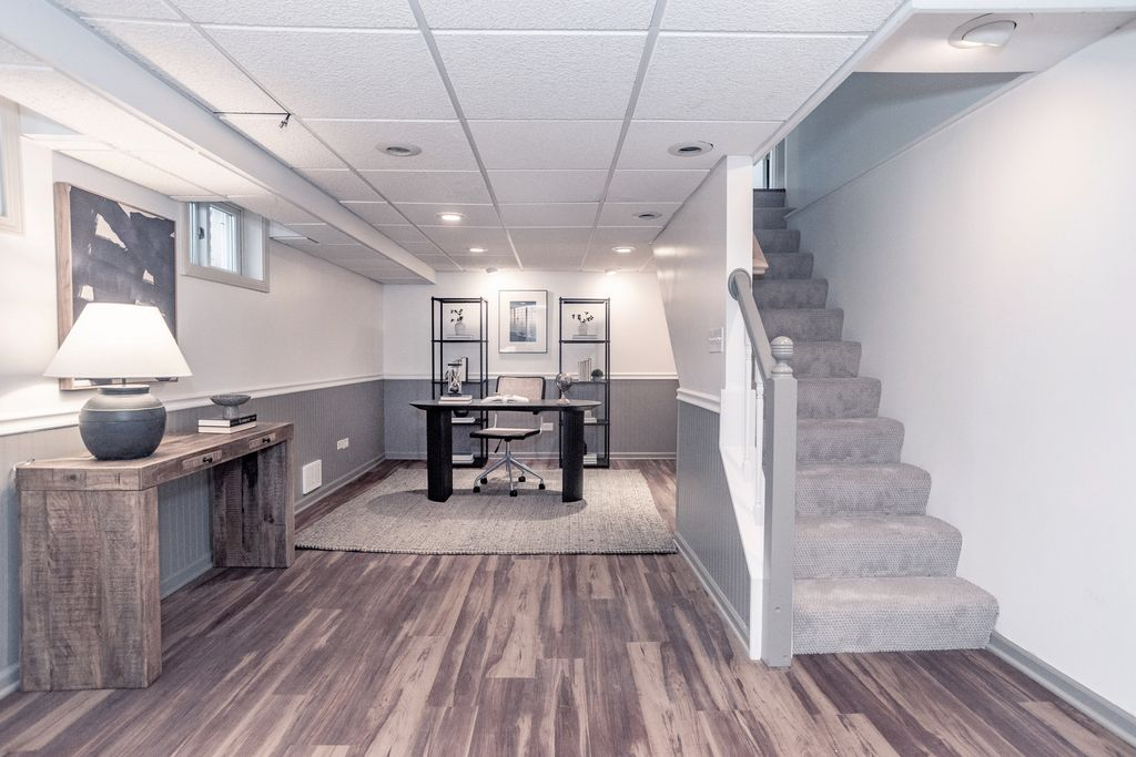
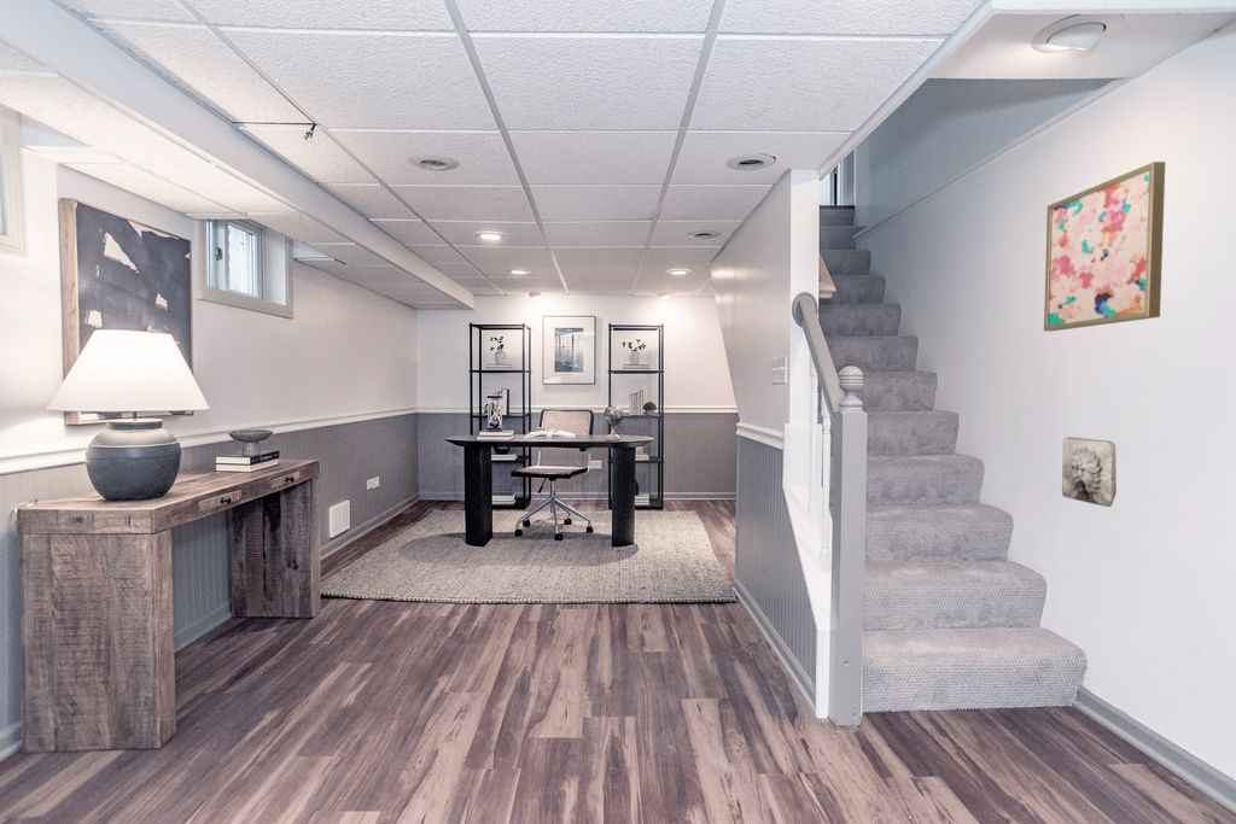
+ wall art [1043,160,1166,332]
+ wall relief [1061,436,1118,508]
